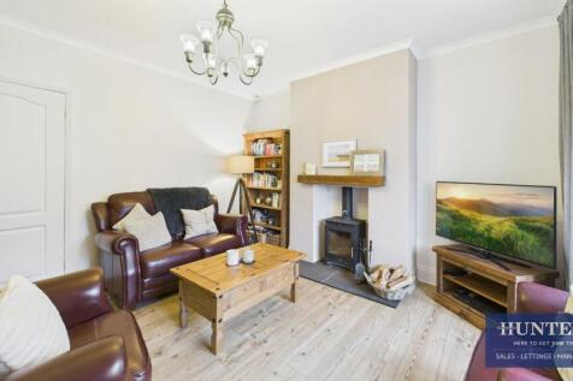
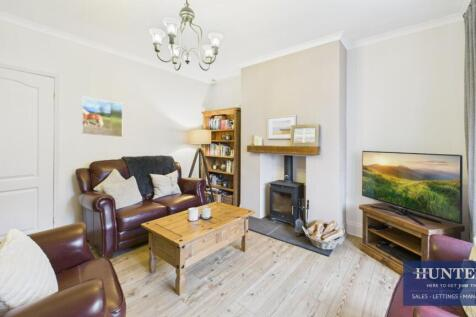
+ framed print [81,95,124,138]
